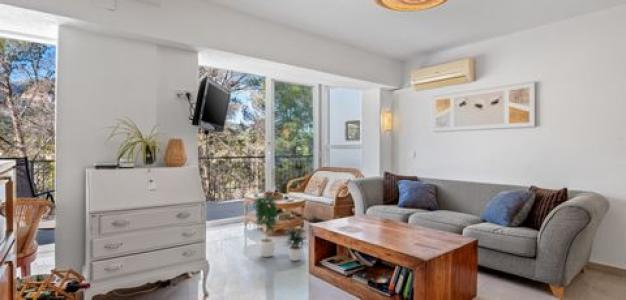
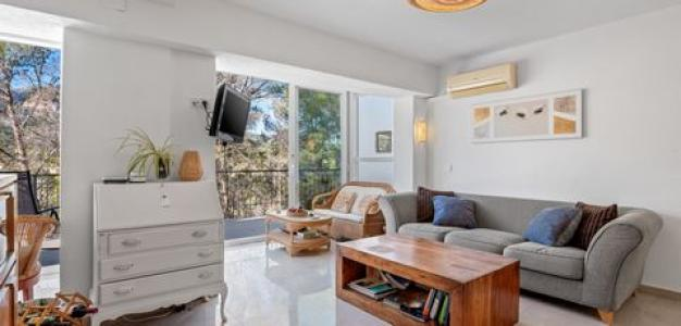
- potted plant [251,189,310,262]
